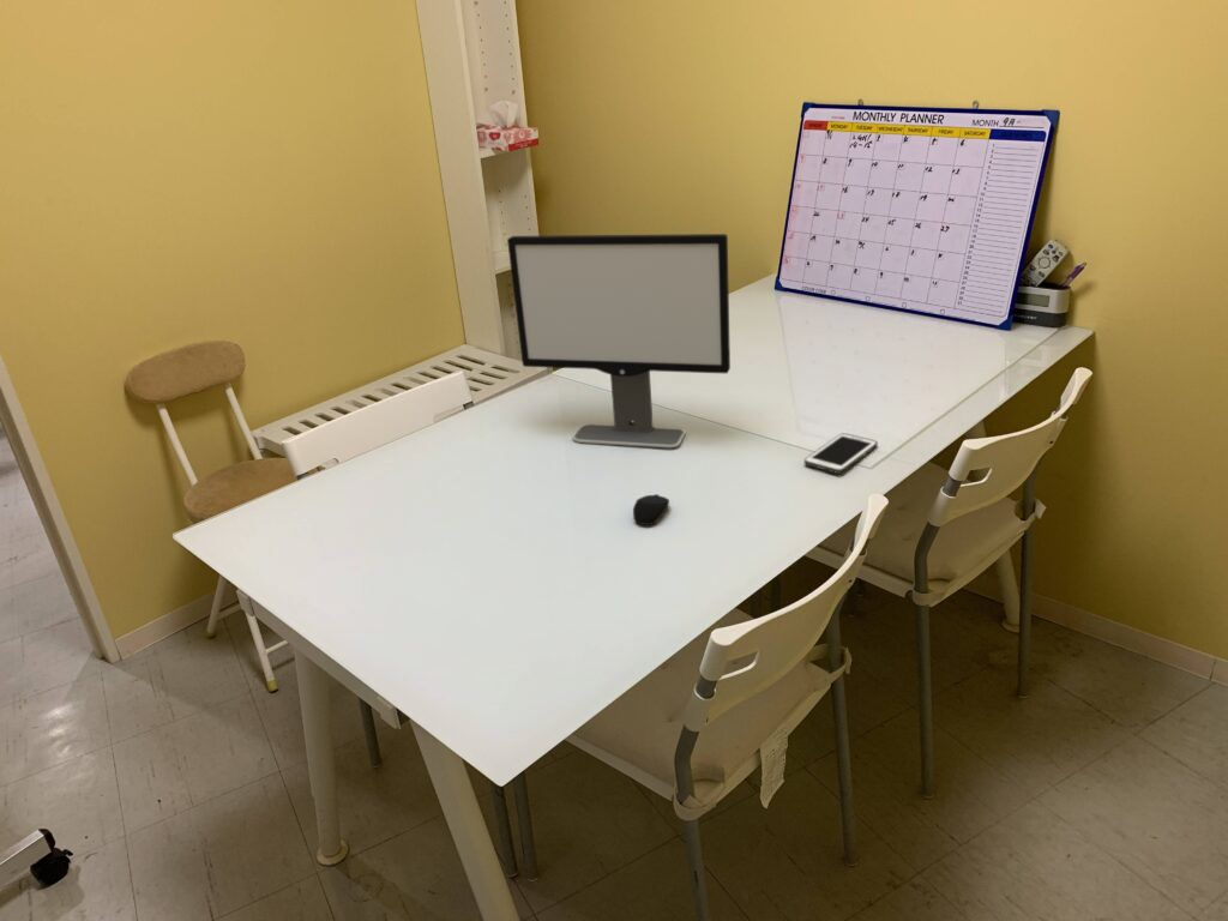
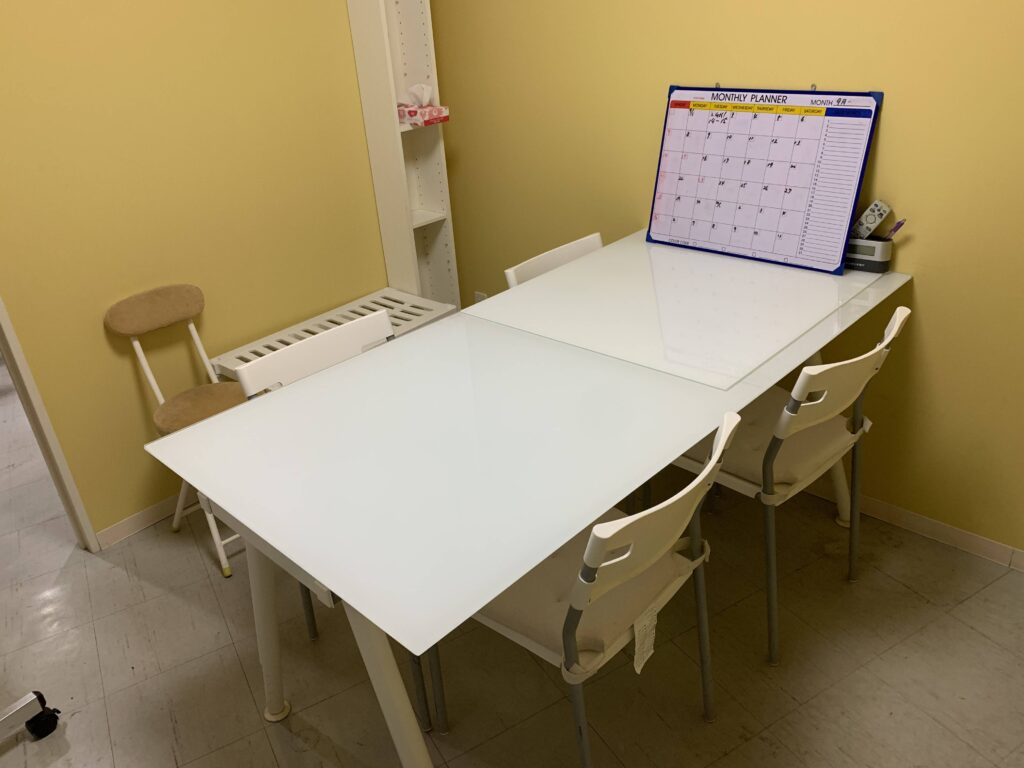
- computer mouse [632,493,670,526]
- cell phone [803,432,879,475]
- computer monitor [506,233,732,449]
